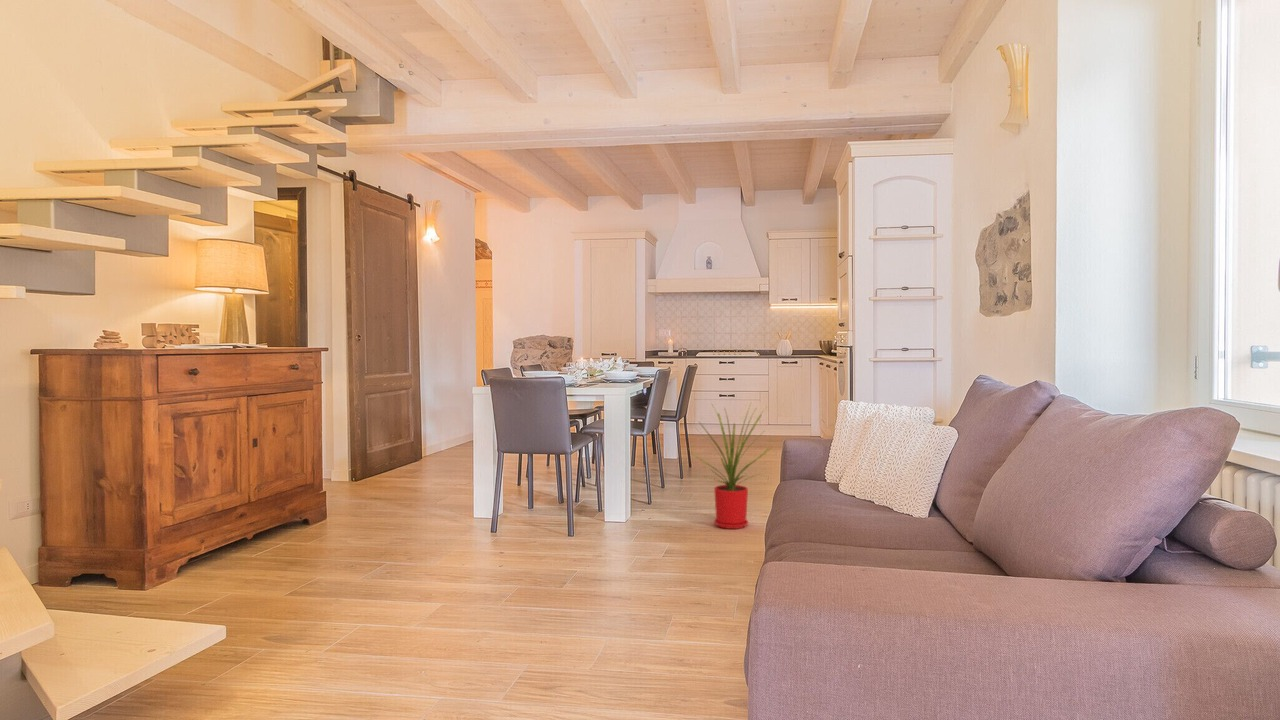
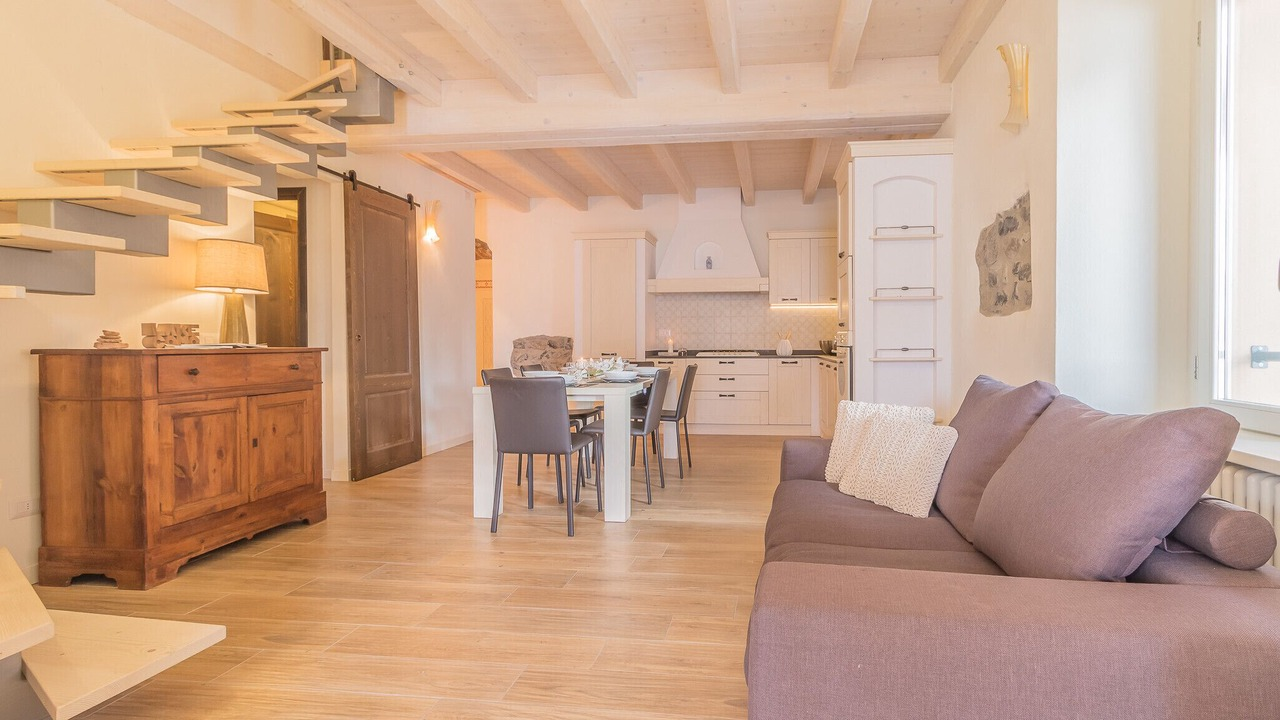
- house plant [684,401,775,530]
